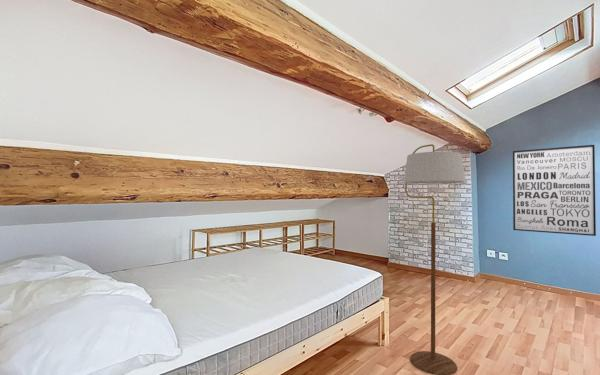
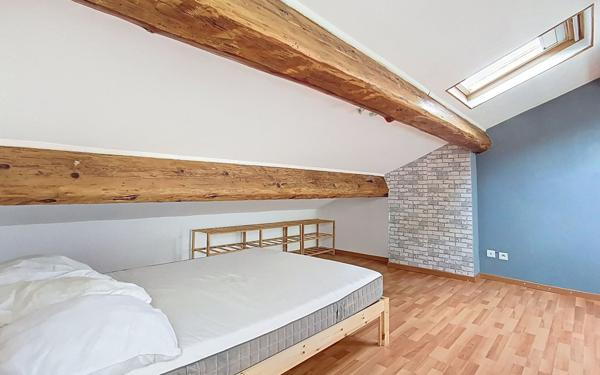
- floor lamp [403,143,466,375]
- wall art [512,144,597,237]
